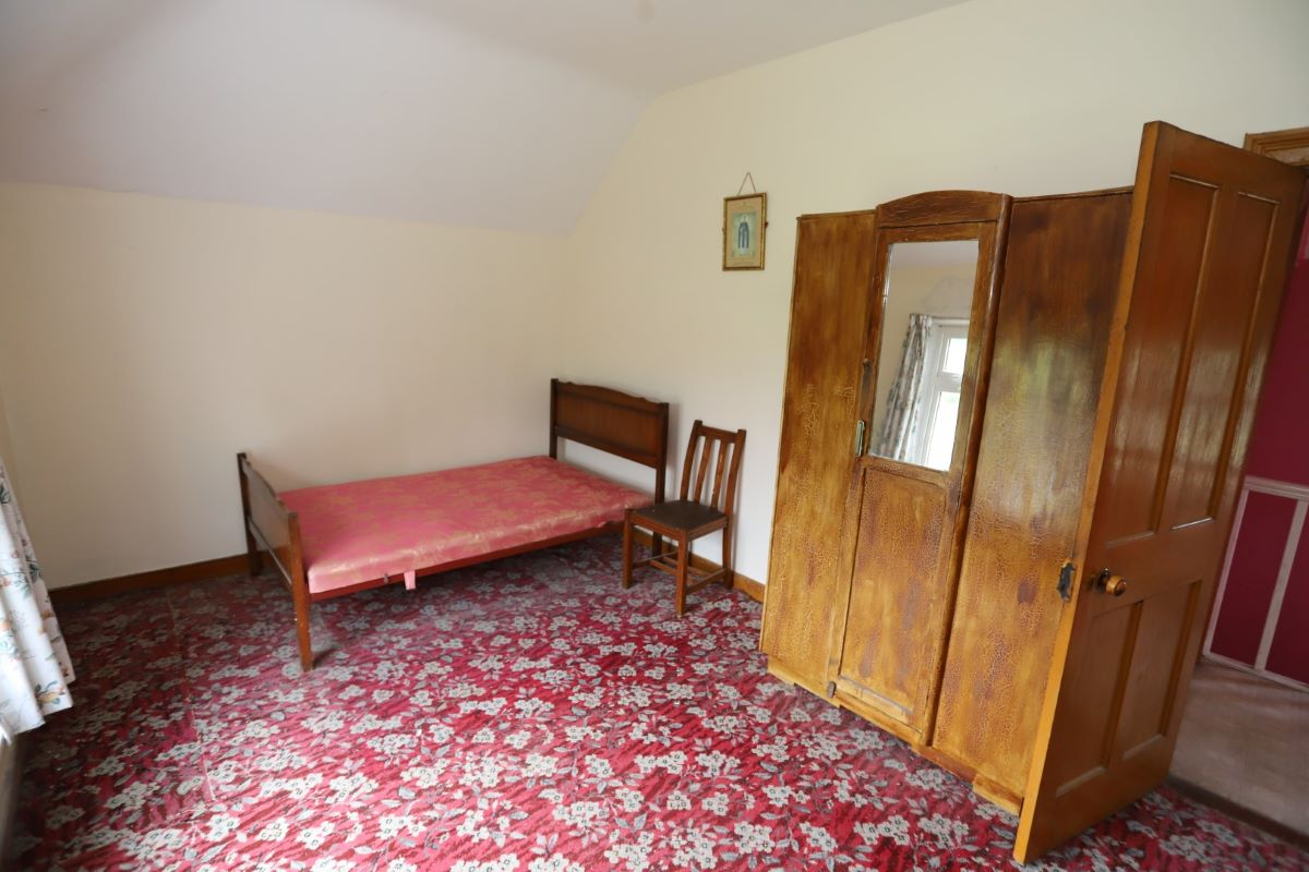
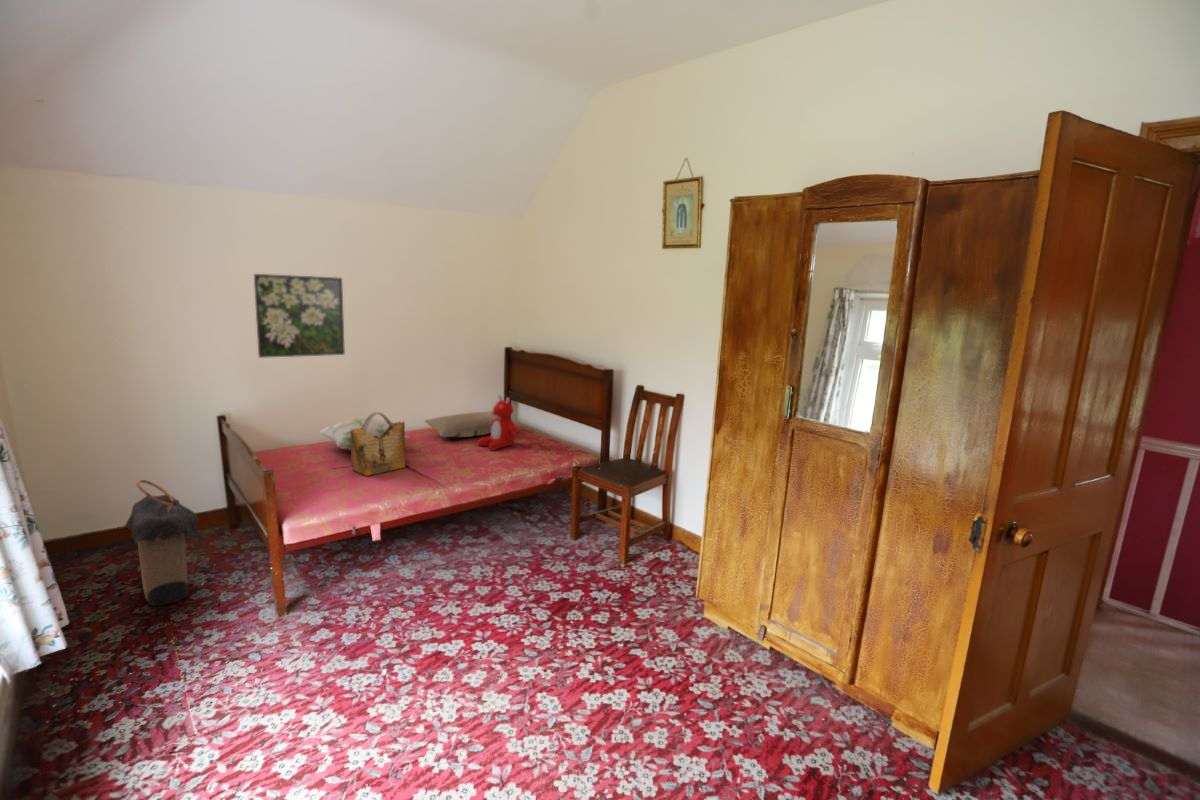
+ teddy bear [476,394,519,452]
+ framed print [253,273,346,359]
+ decorative pillow [318,417,409,451]
+ grocery bag [350,410,407,477]
+ laundry hamper [124,478,200,607]
+ pillow [423,410,518,438]
